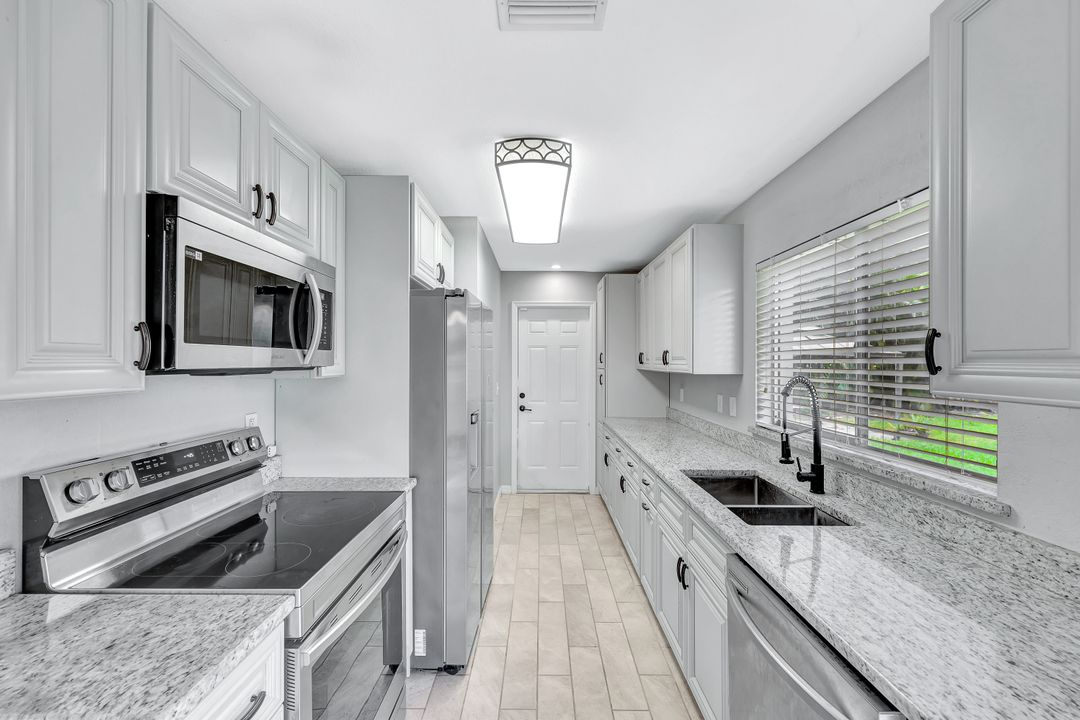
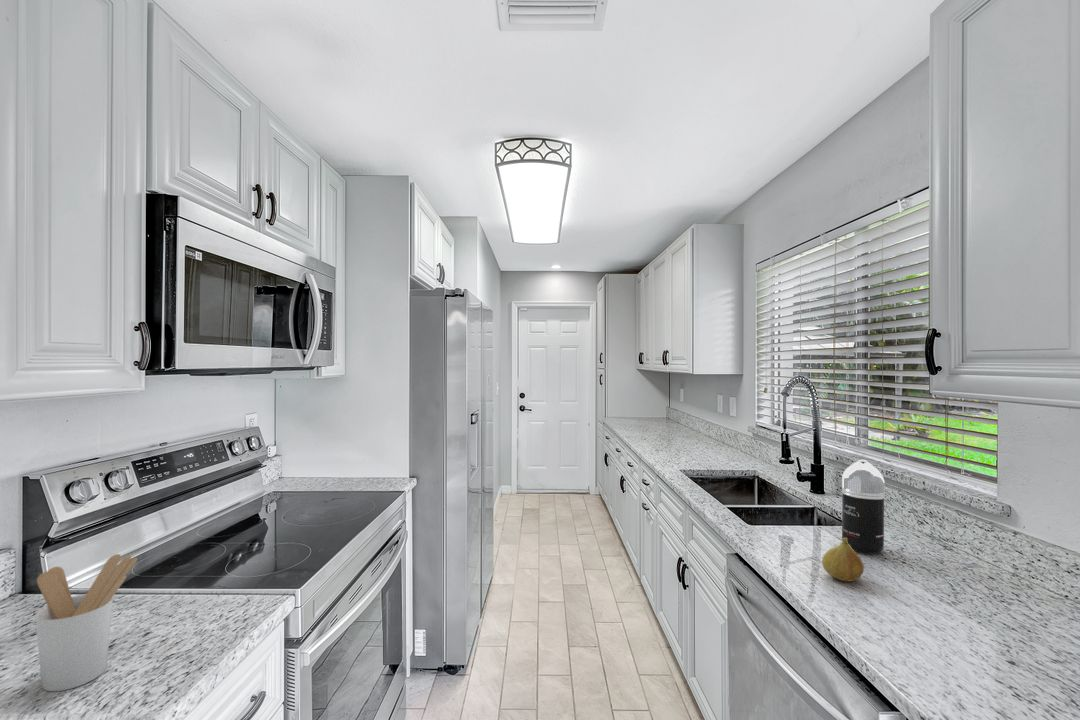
+ spray bottle [841,458,886,555]
+ fruit [821,537,865,582]
+ utensil holder [35,553,138,692]
